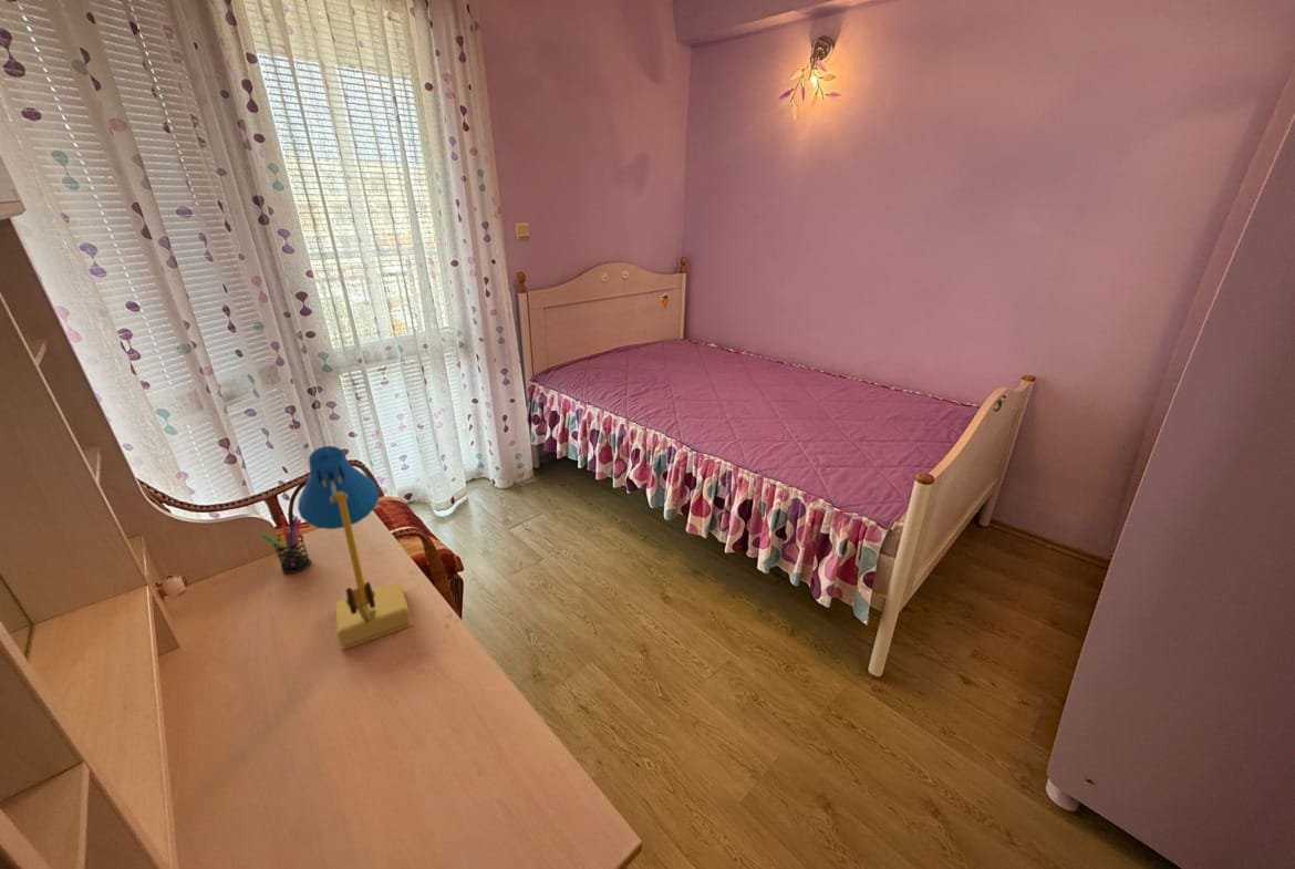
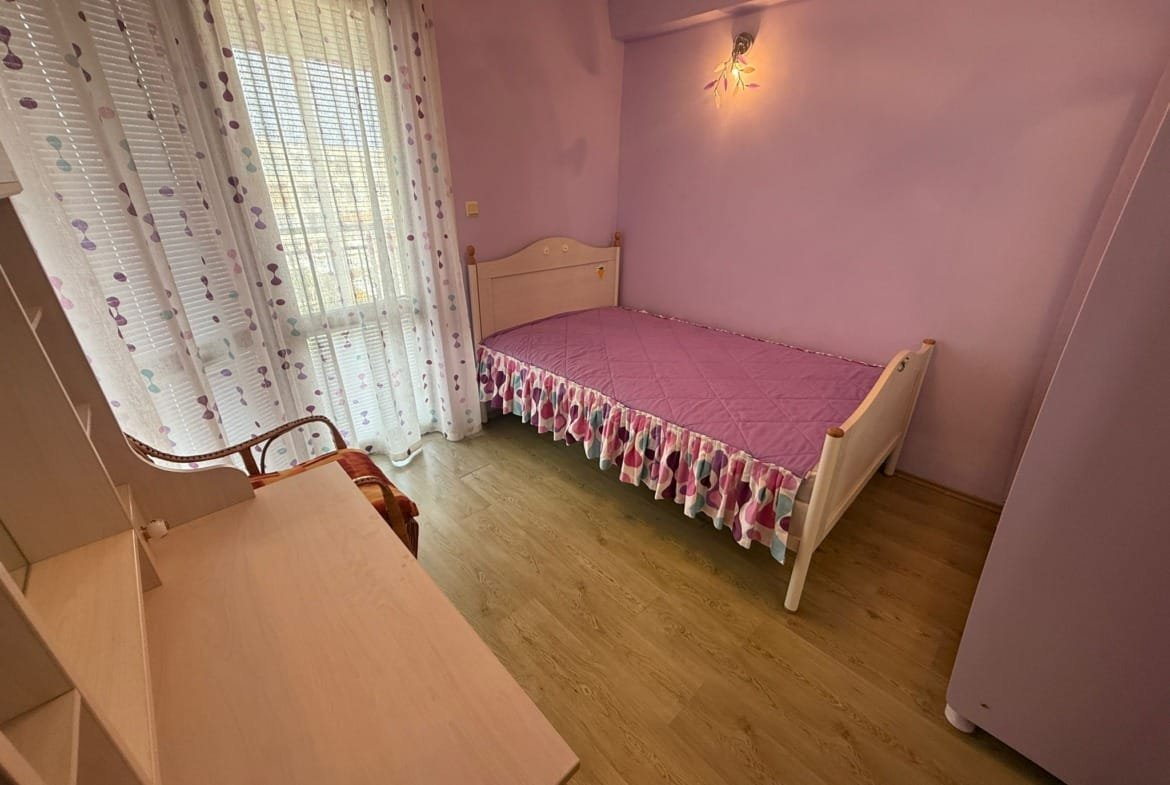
- desk lamp [297,445,414,651]
- pen holder [260,515,312,575]
